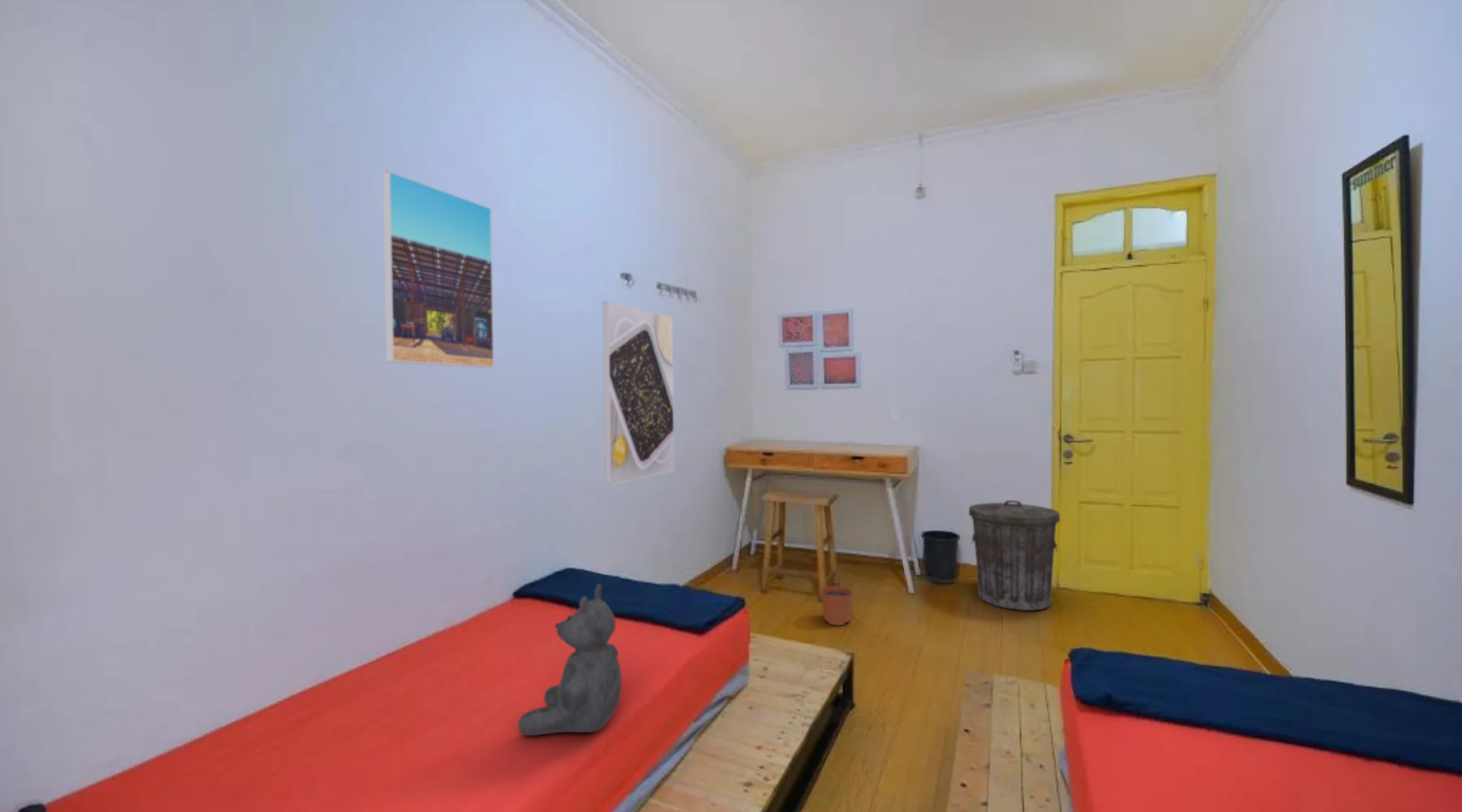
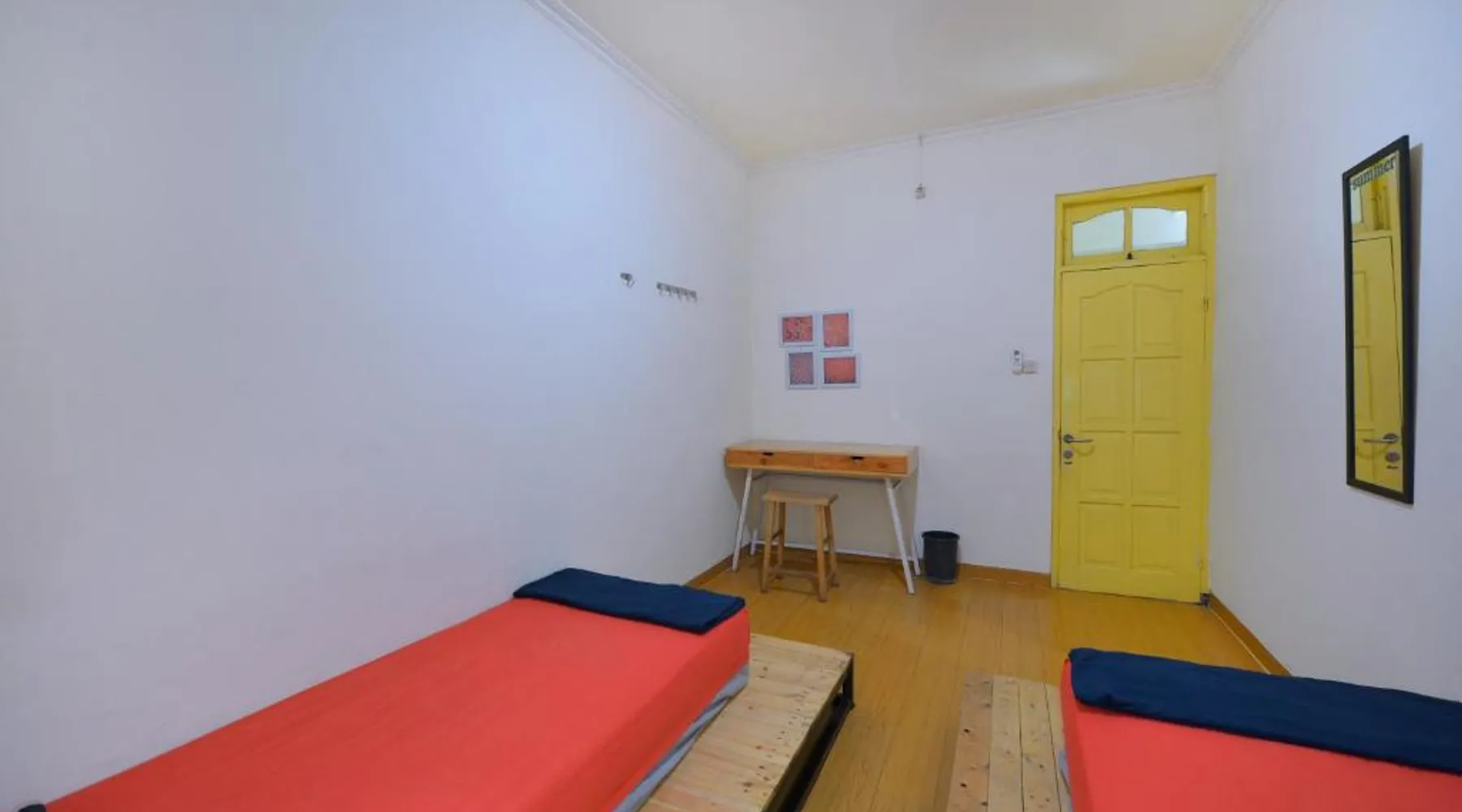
- teddy bear [517,583,622,736]
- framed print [602,300,675,486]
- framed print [382,170,495,369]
- plant pot [820,577,854,626]
- trash can [968,499,1061,611]
